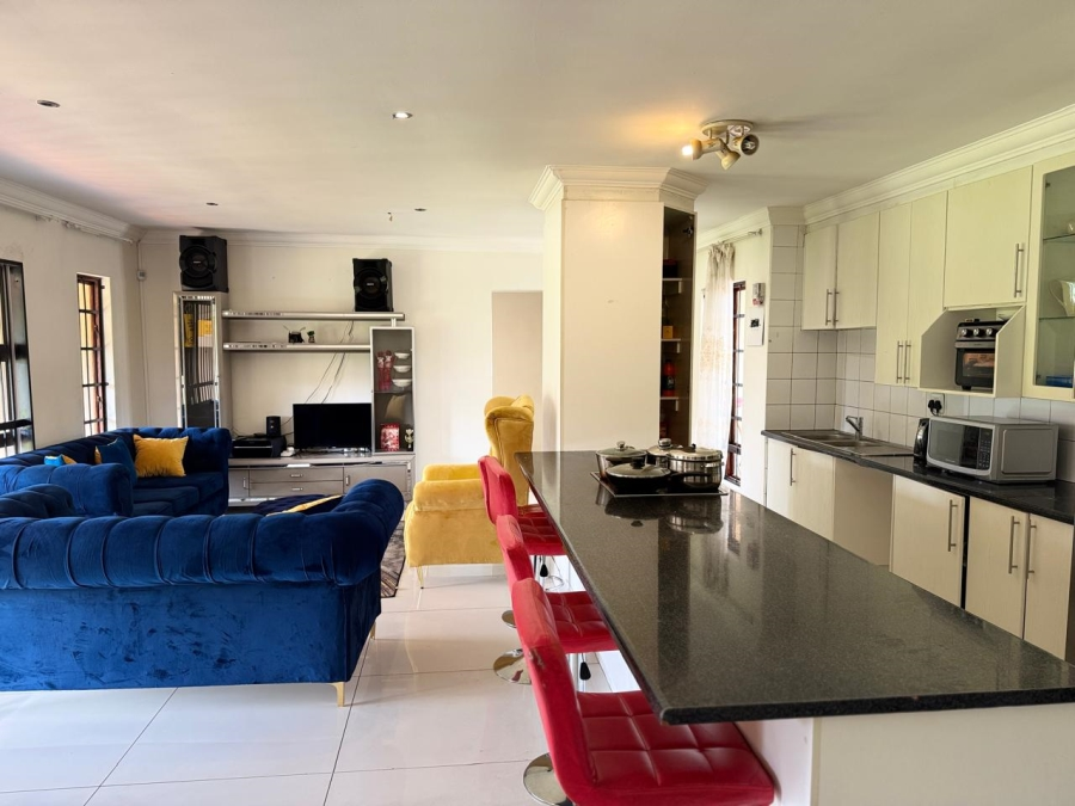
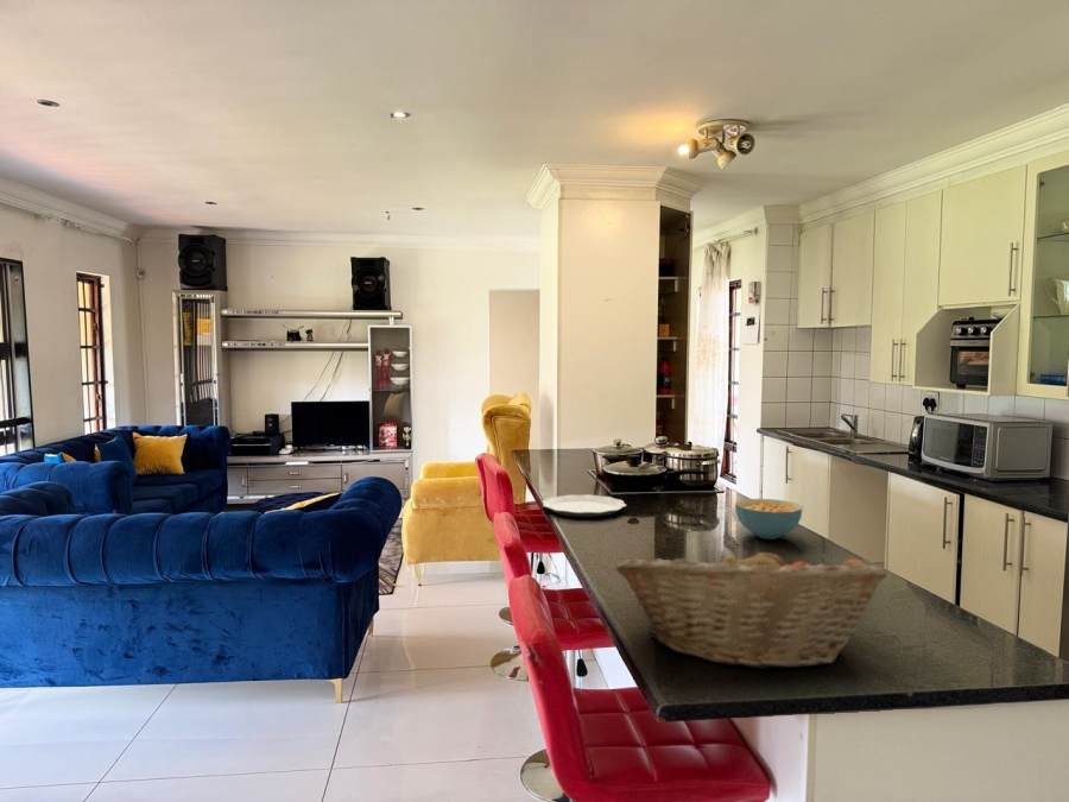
+ plate [542,494,627,518]
+ fruit basket [614,541,888,670]
+ cereal bowl [734,498,804,541]
